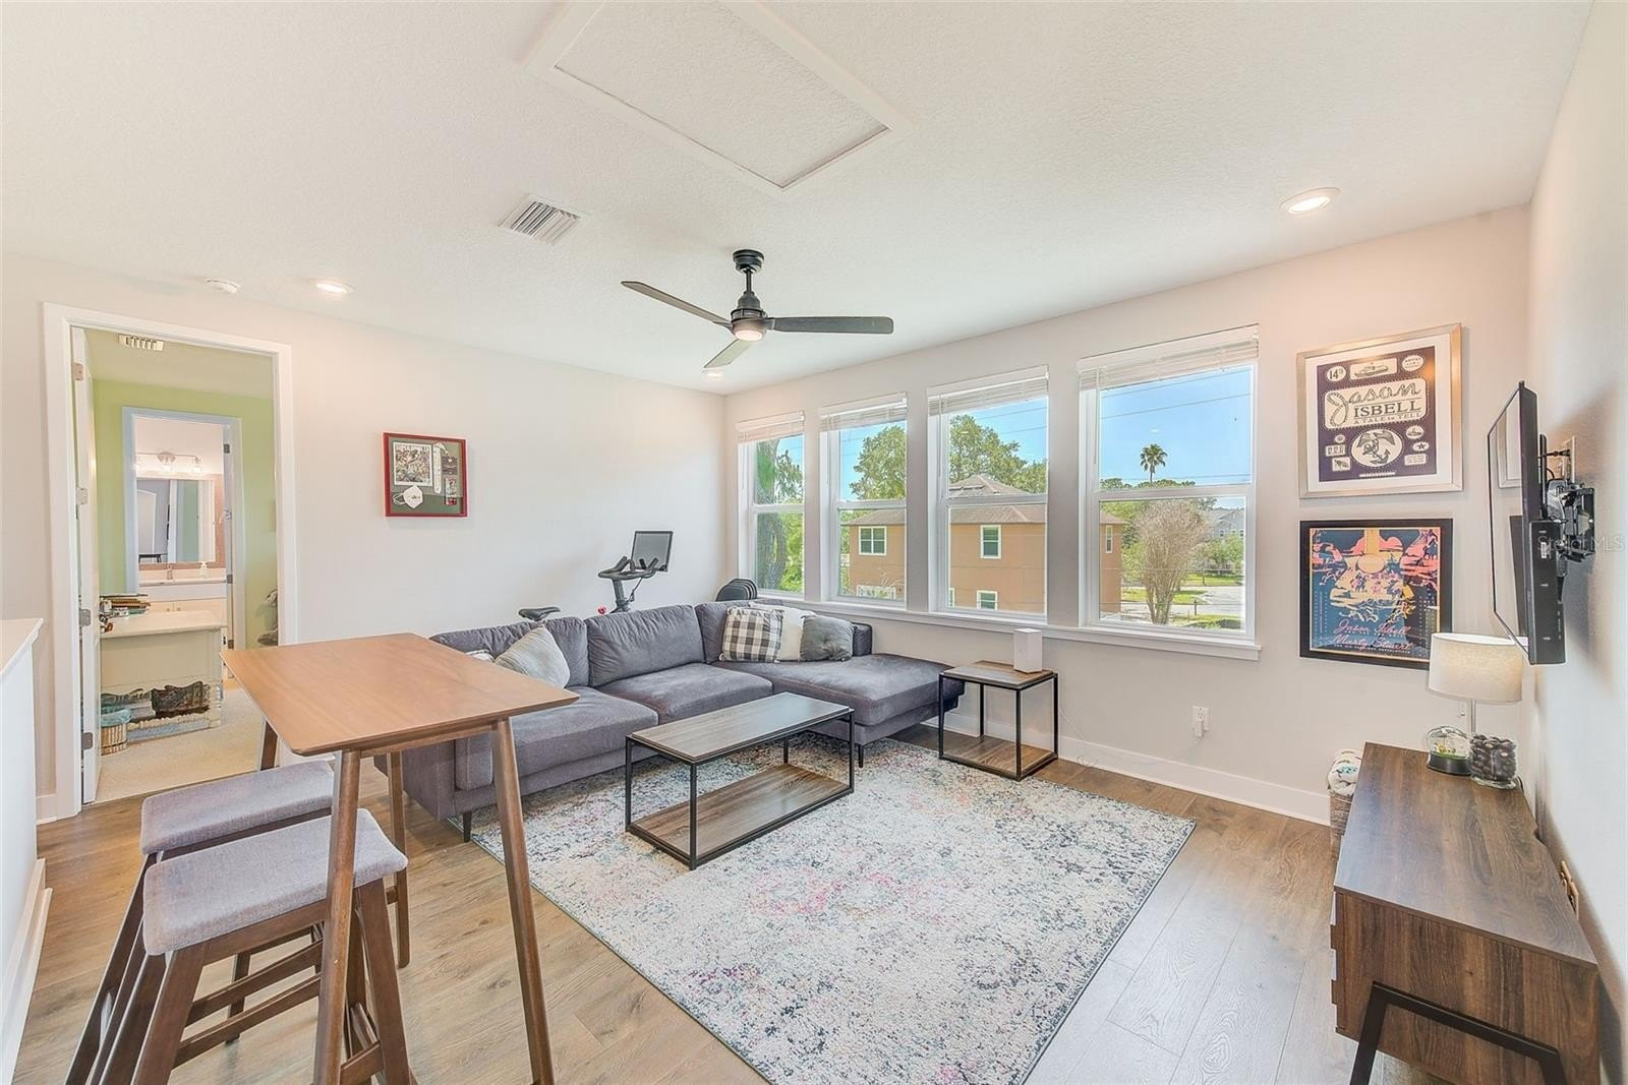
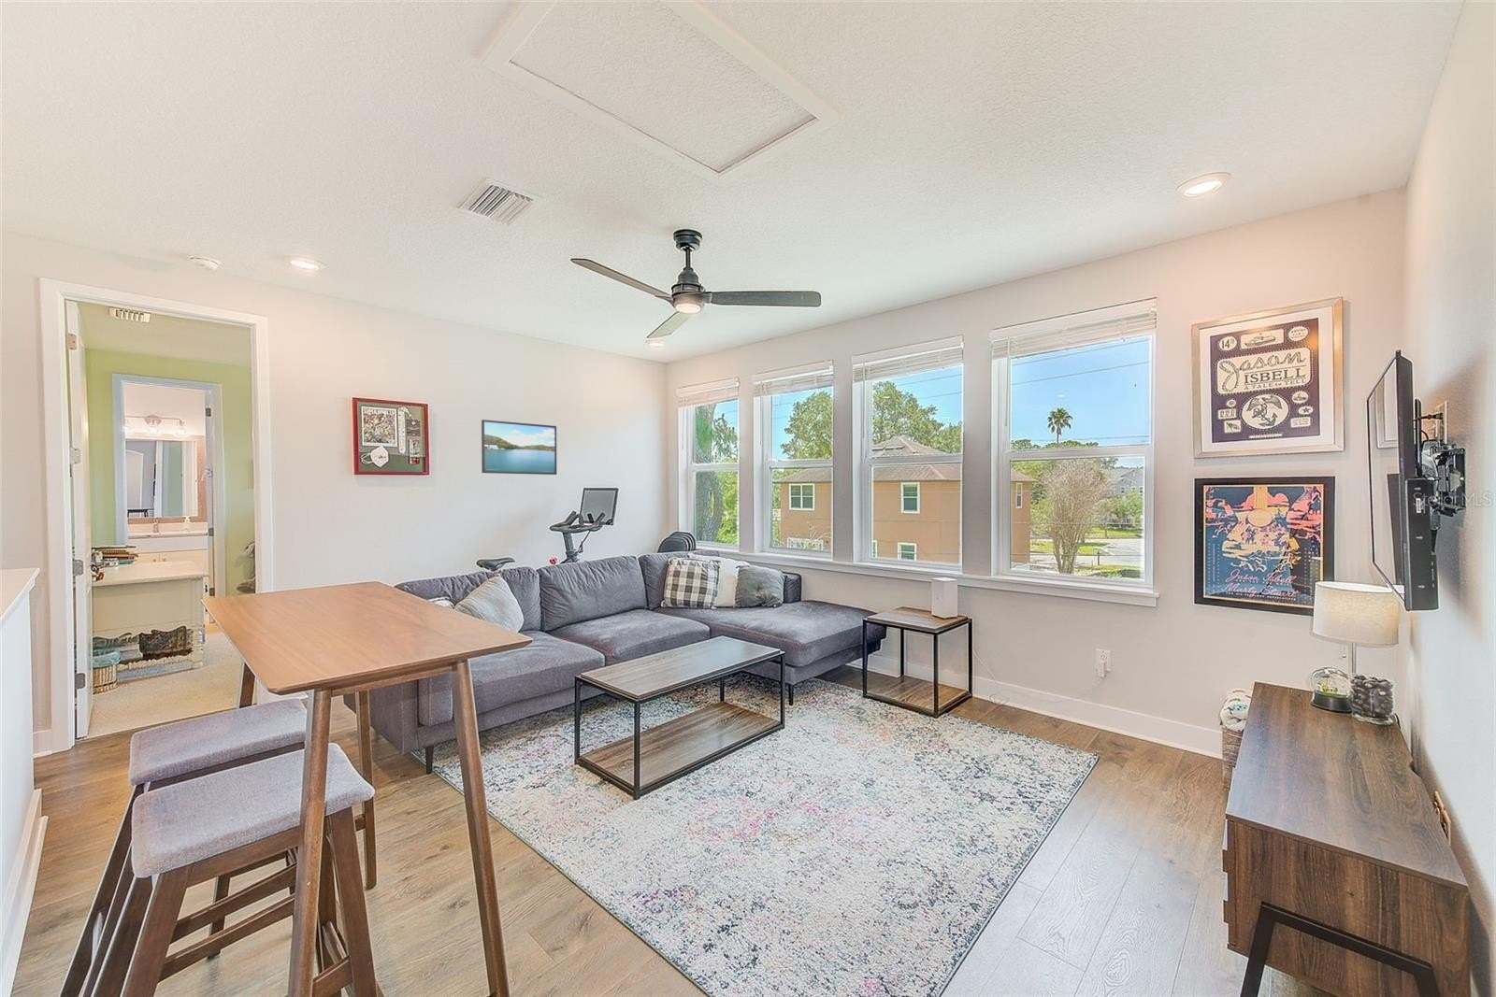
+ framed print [481,418,558,475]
